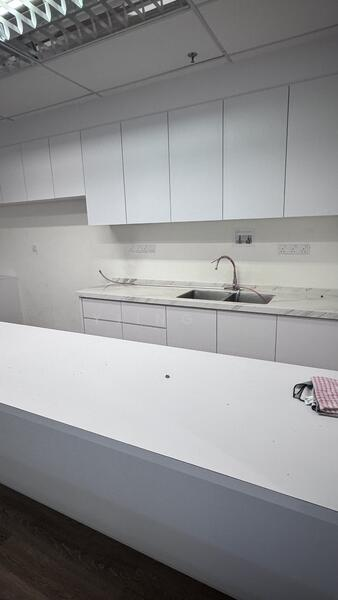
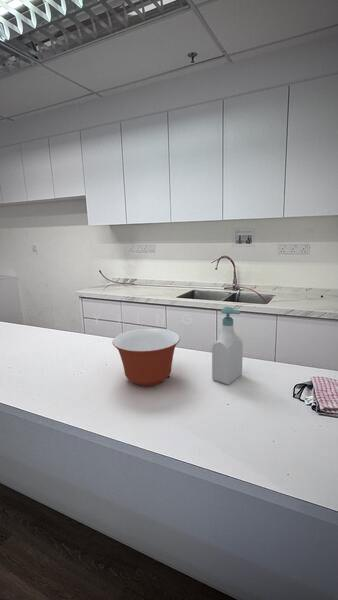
+ soap bottle [211,306,244,385]
+ mixing bowl [111,328,181,387]
